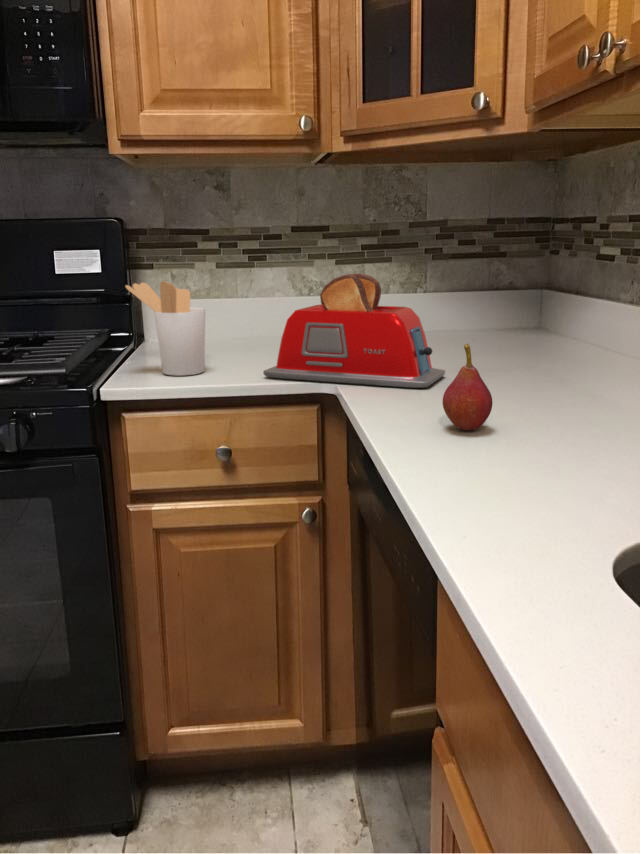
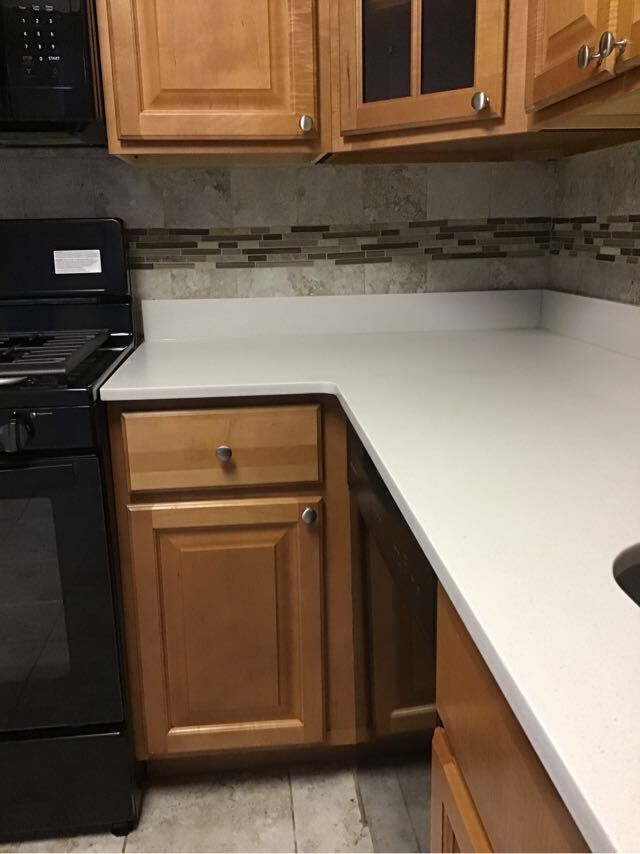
- fruit [442,343,493,431]
- utensil holder [124,280,206,377]
- toaster [262,272,446,389]
